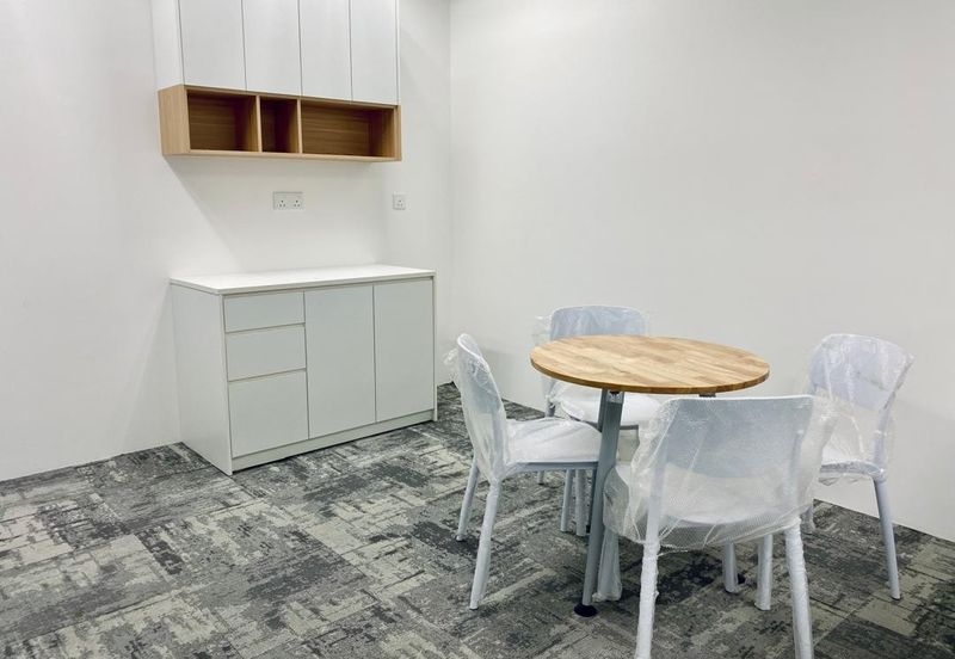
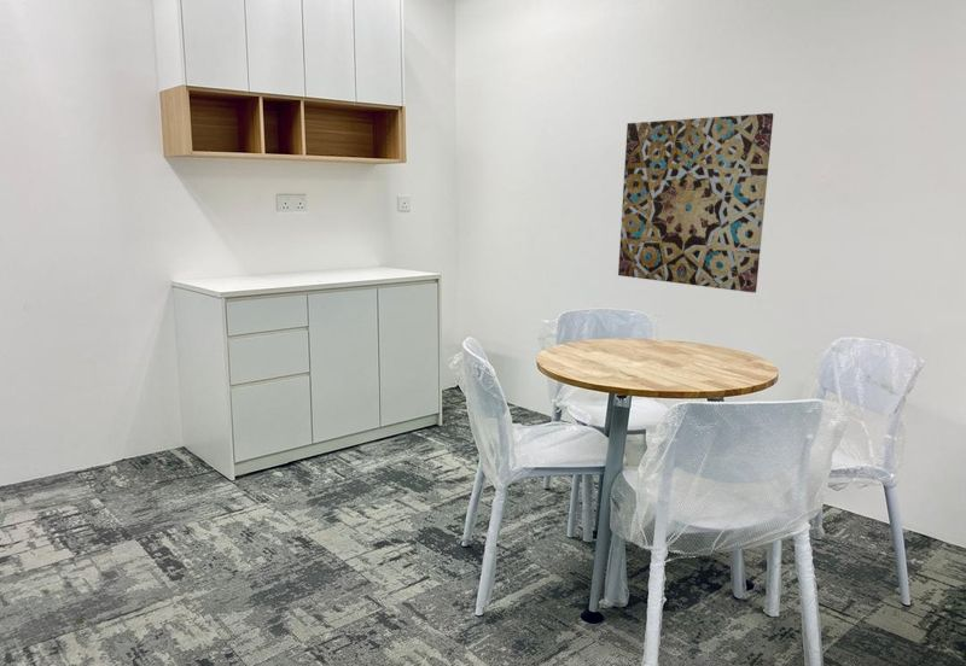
+ wall art [617,112,774,294]
